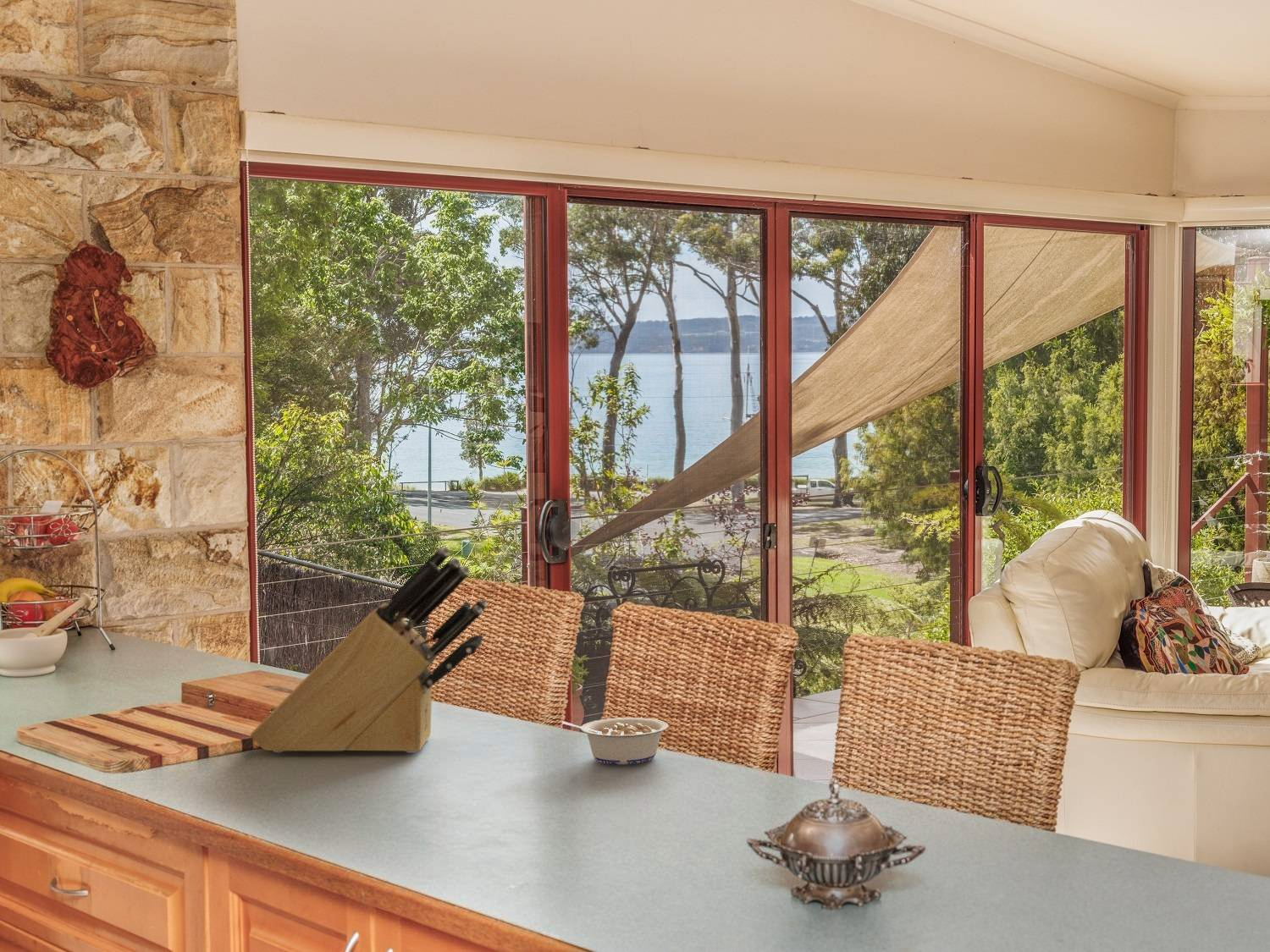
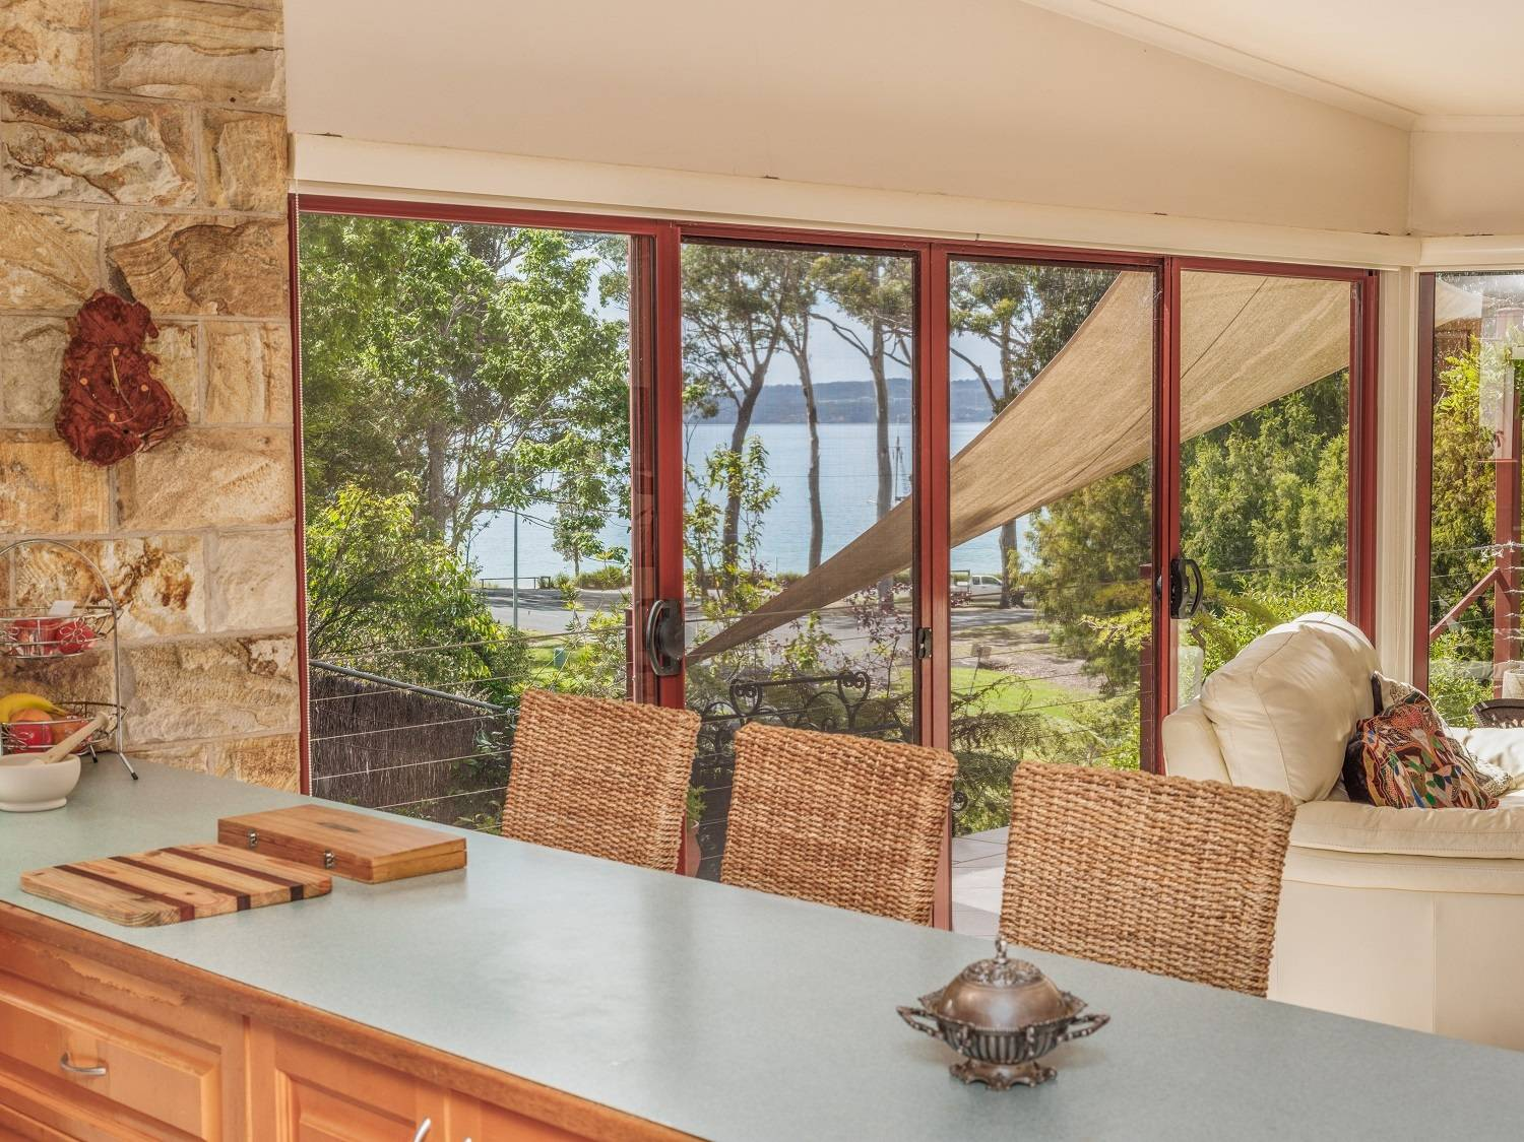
- legume [561,717,669,765]
- knife block [250,546,489,754]
